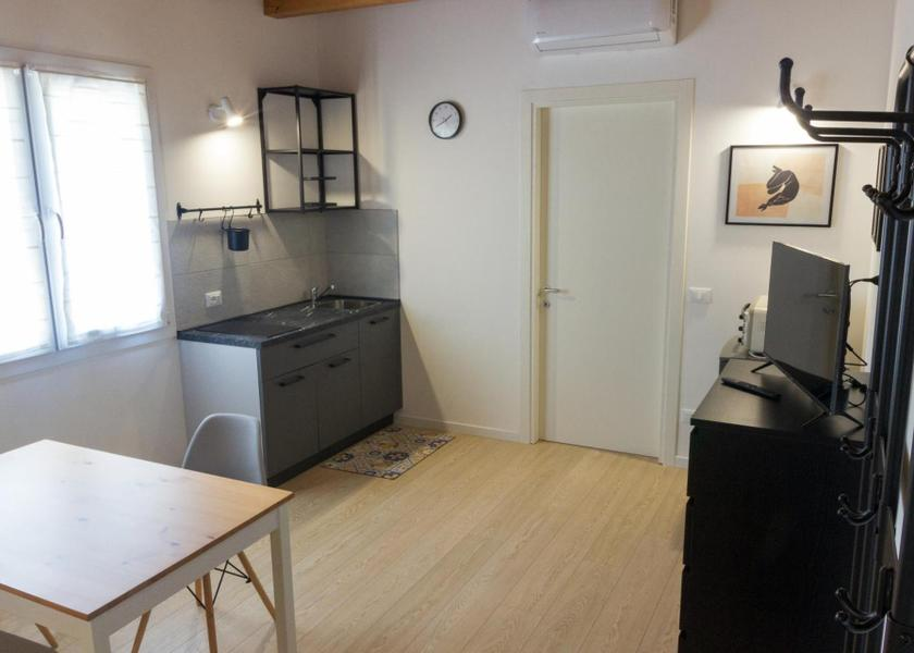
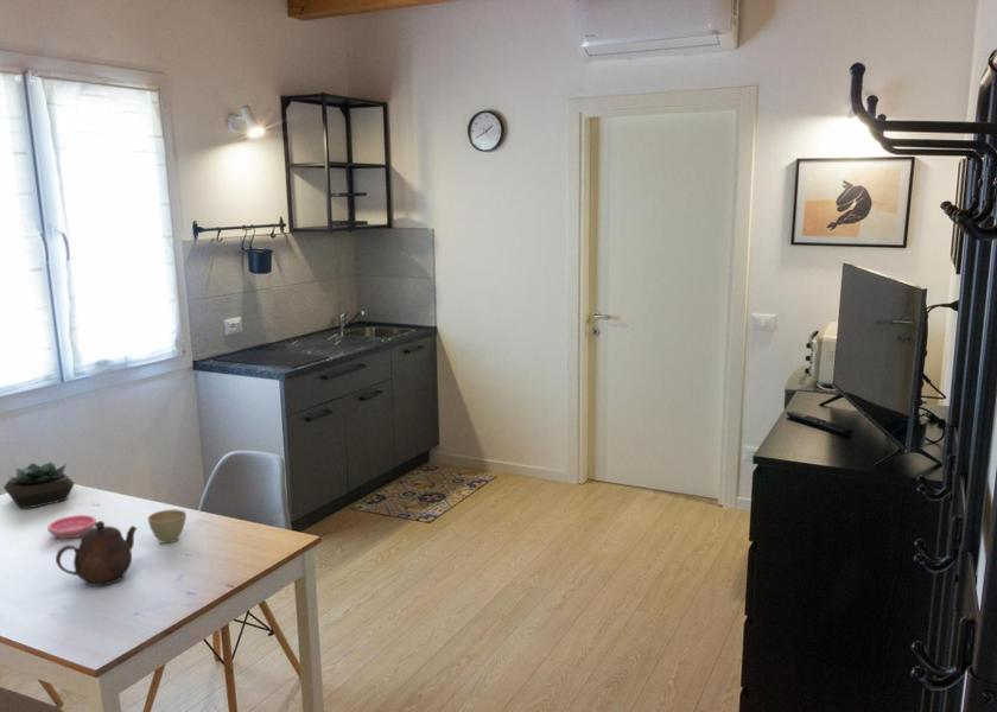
+ succulent plant [2,460,76,509]
+ teapot [55,520,138,587]
+ saucer [46,514,97,540]
+ flower pot [147,508,188,545]
